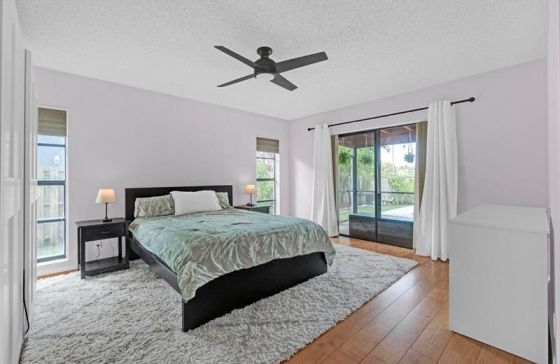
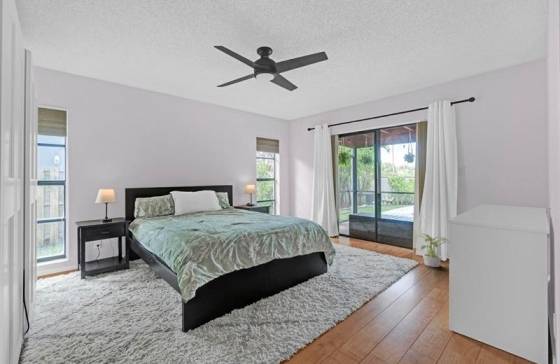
+ potted plant [412,232,450,268]
